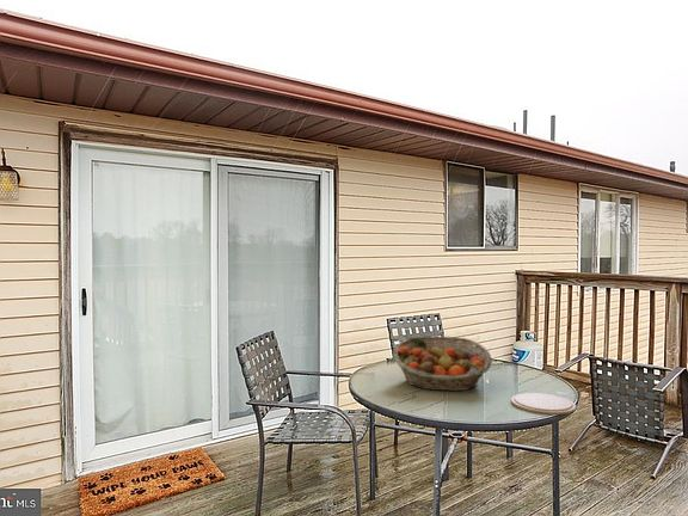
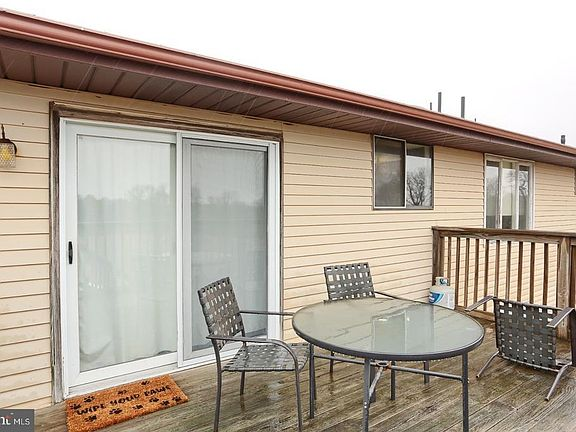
- fruit basket [392,336,493,392]
- plate [510,392,577,416]
